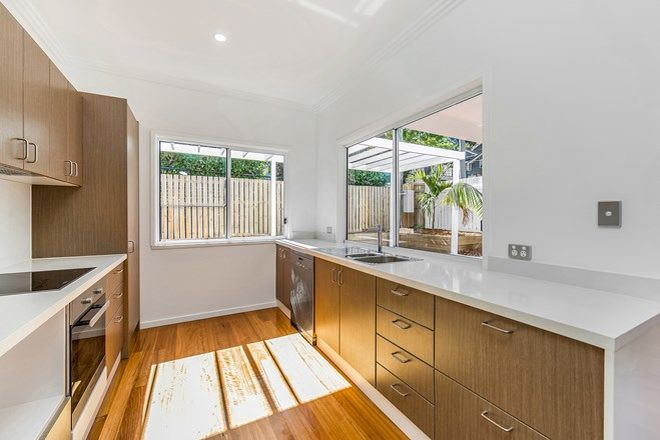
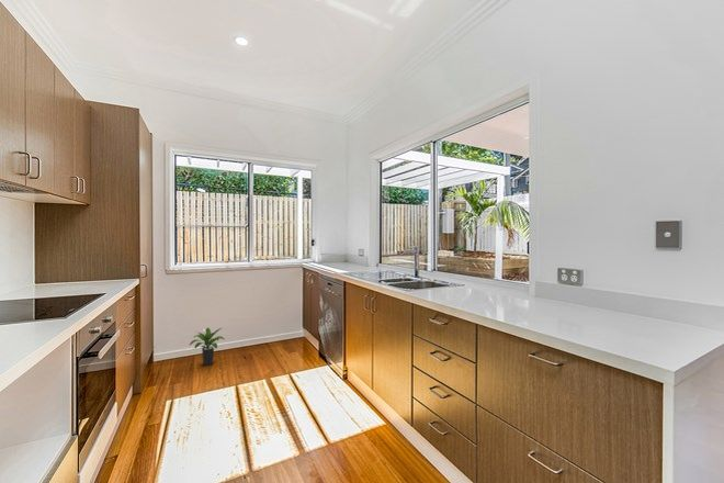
+ potted plant [189,327,226,367]
